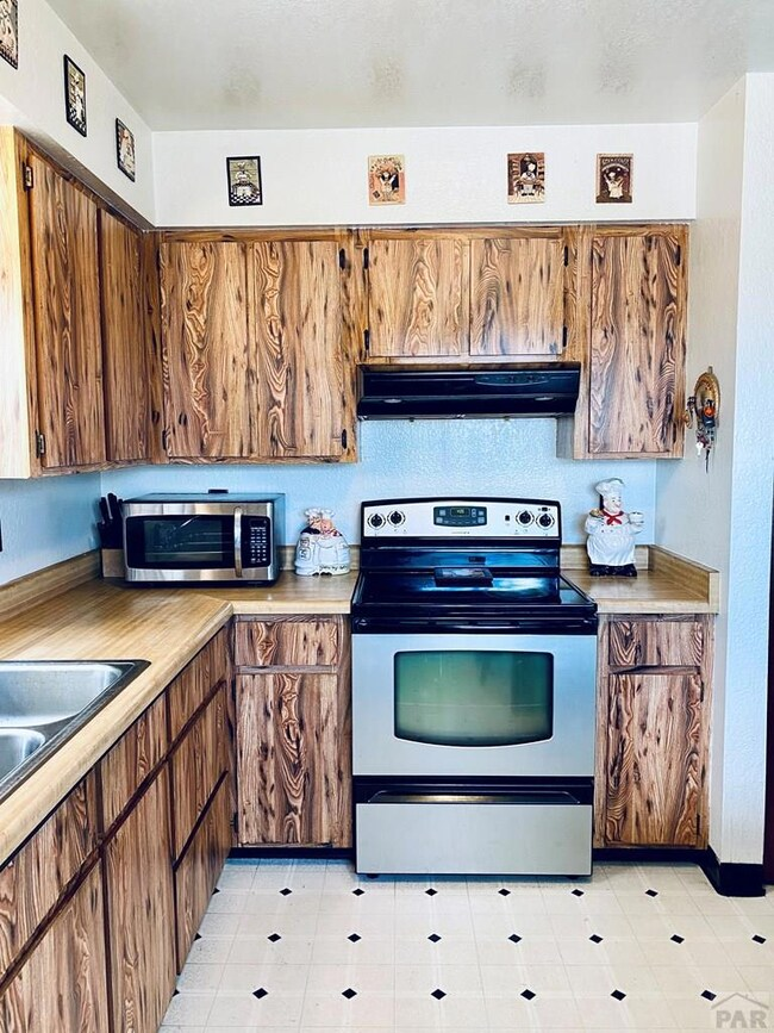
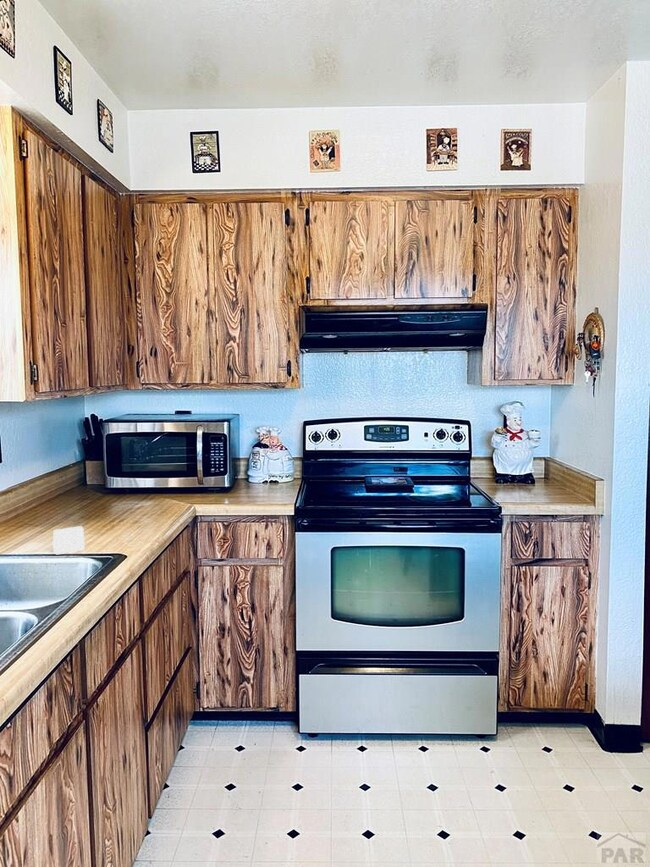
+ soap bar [51,525,85,556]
